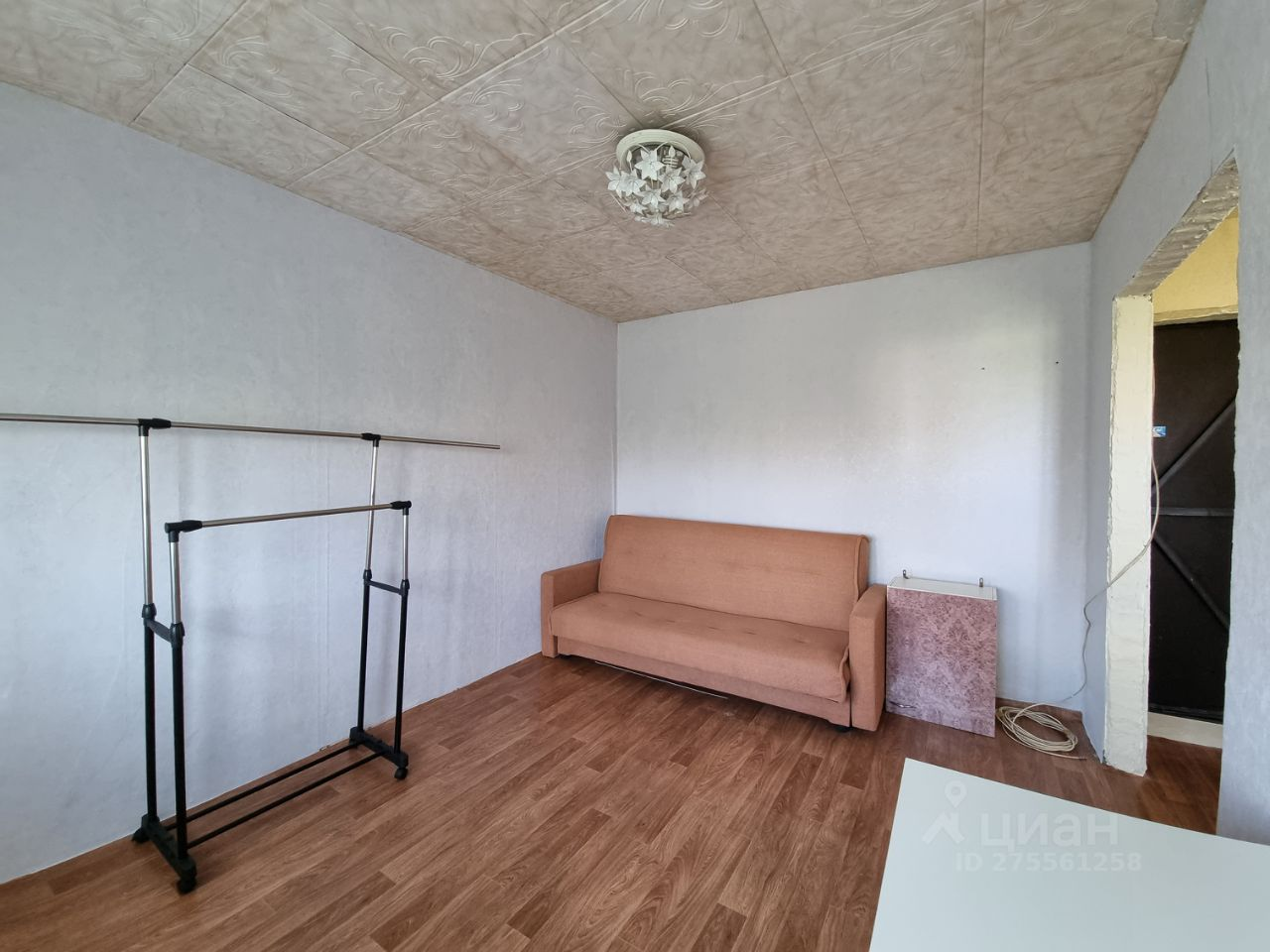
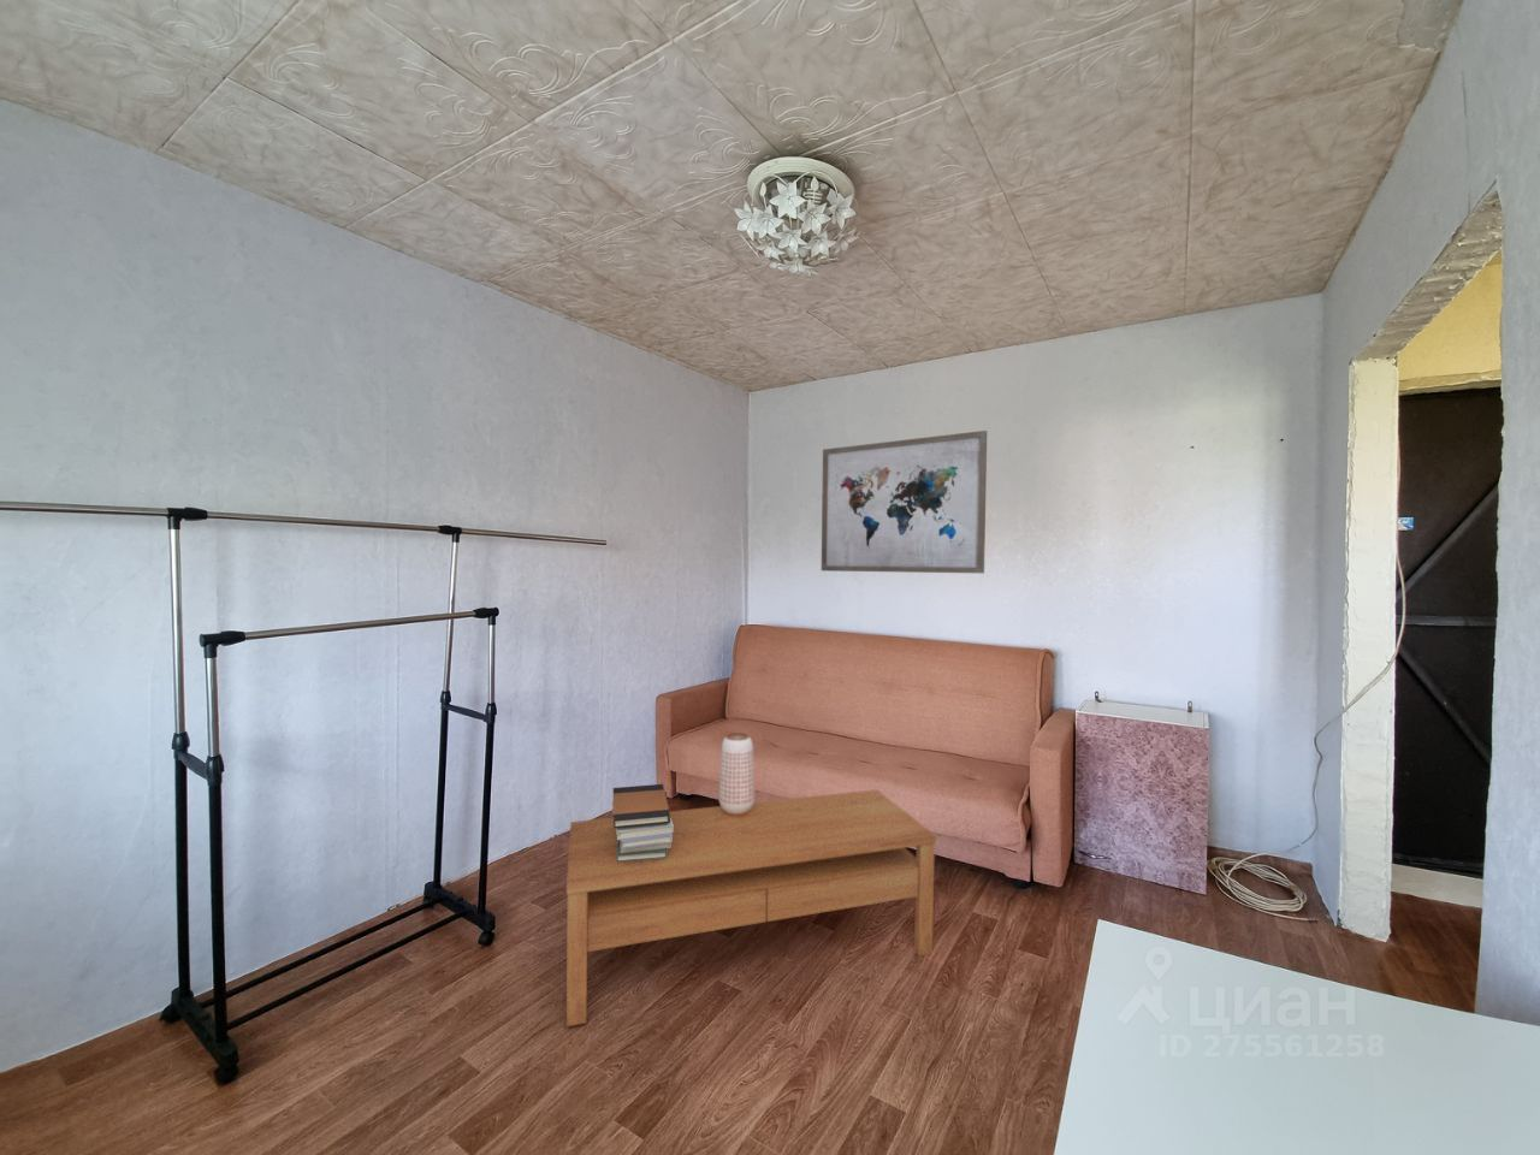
+ coffee table [565,789,937,1028]
+ planter [717,732,755,815]
+ book stack [611,784,674,863]
+ wall art [821,429,988,575]
